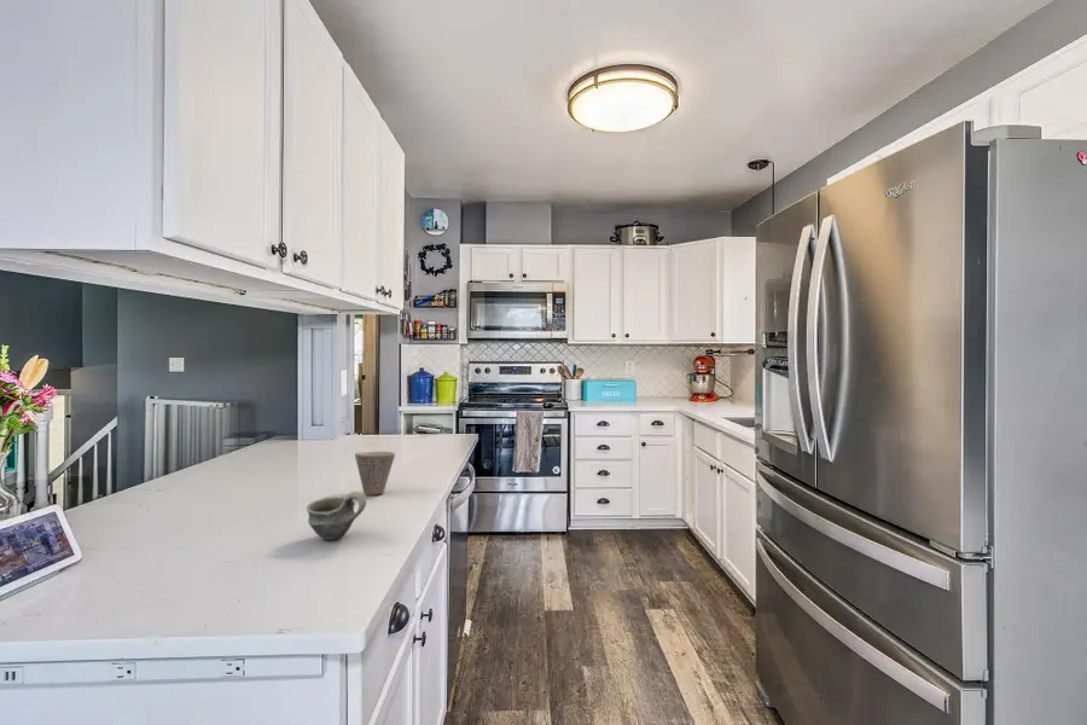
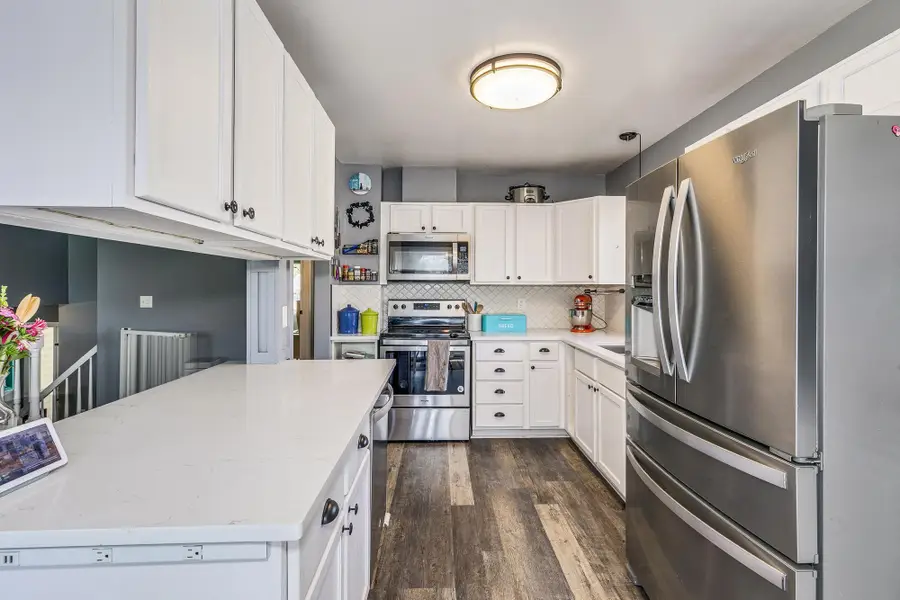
- cup [306,491,367,541]
- cup [354,451,396,495]
